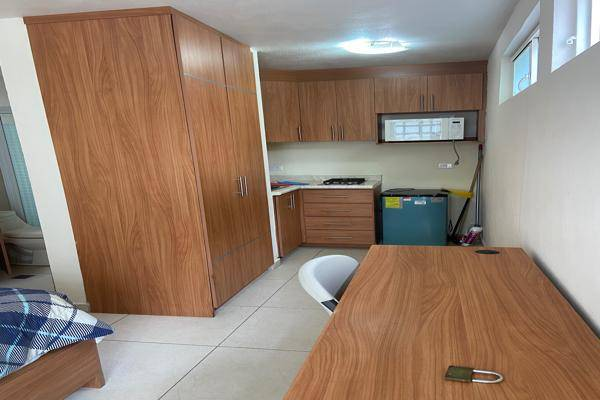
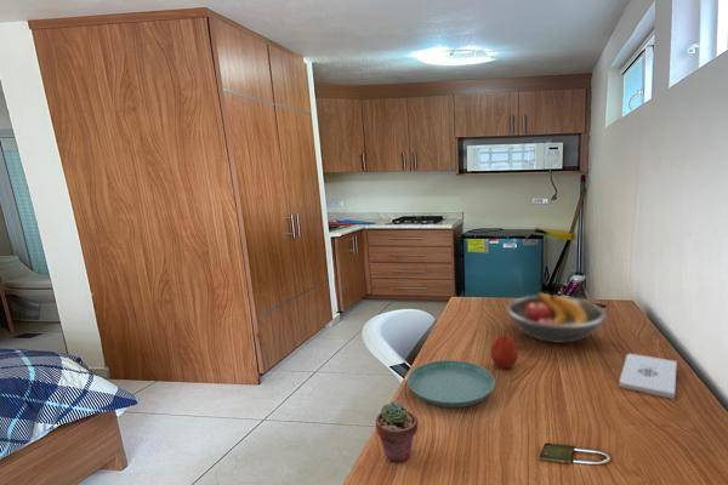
+ saucer [406,359,496,409]
+ apple [489,335,519,370]
+ notepad [618,353,678,400]
+ potted succulent [375,400,419,464]
+ fruit bowl [505,291,608,344]
